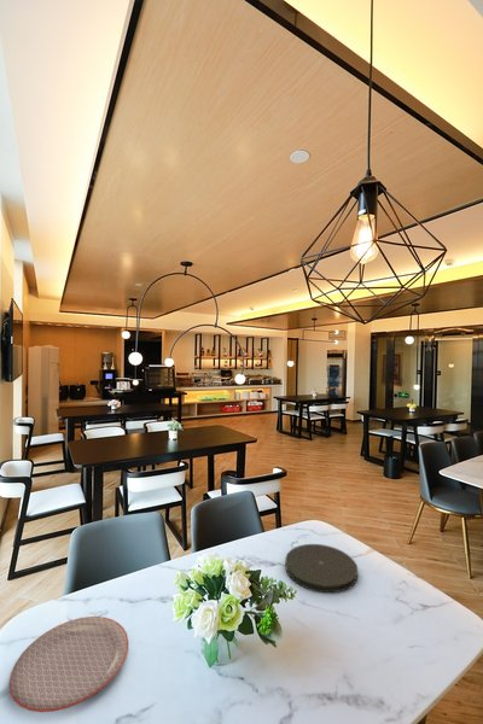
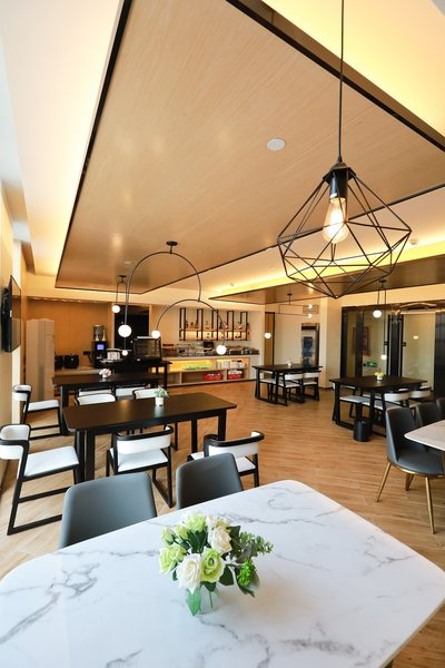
- plate [8,615,130,713]
- plate [284,543,359,594]
